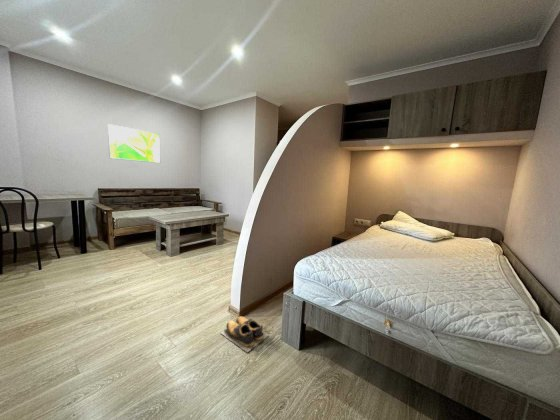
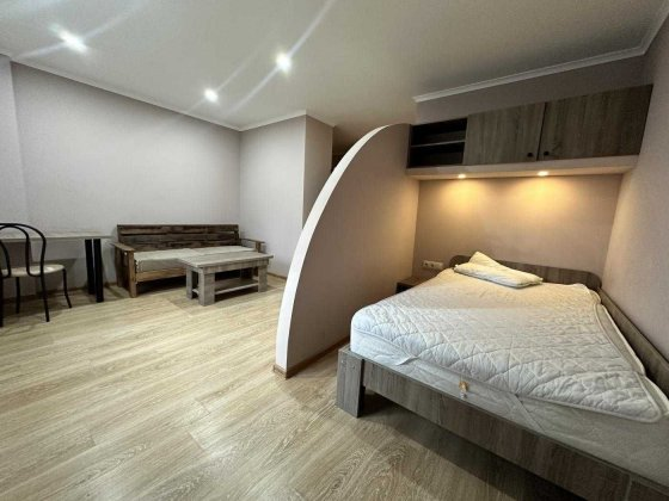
- shoes [219,315,270,353]
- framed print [107,123,161,164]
